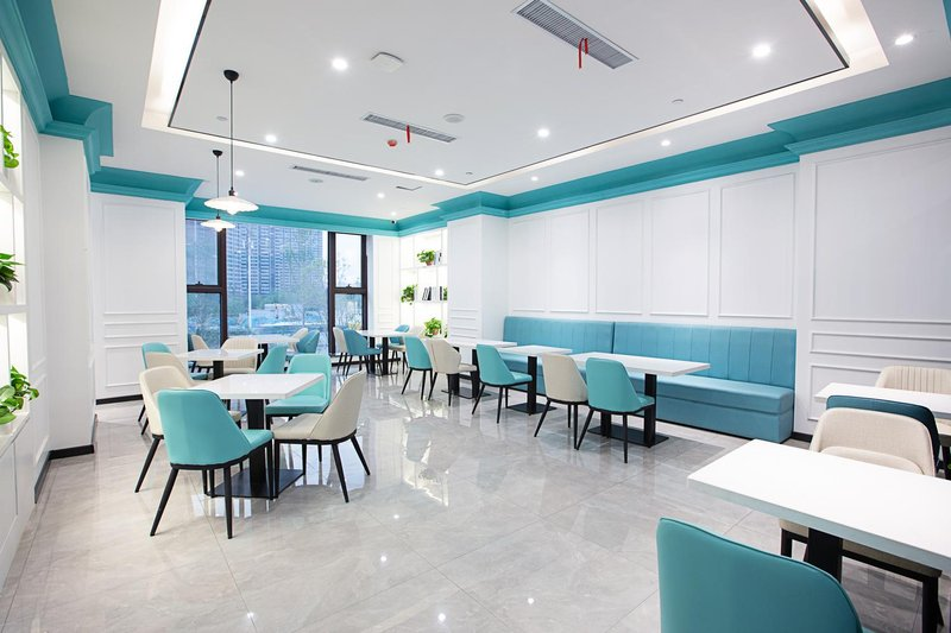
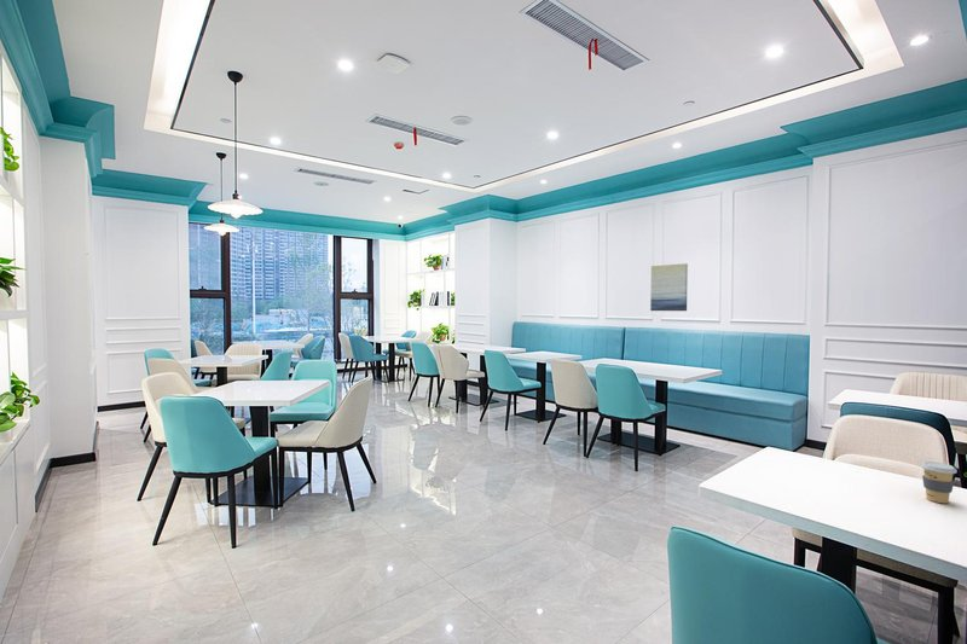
+ wall art [649,262,689,312]
+ coffee cup [920,460,959,504]
